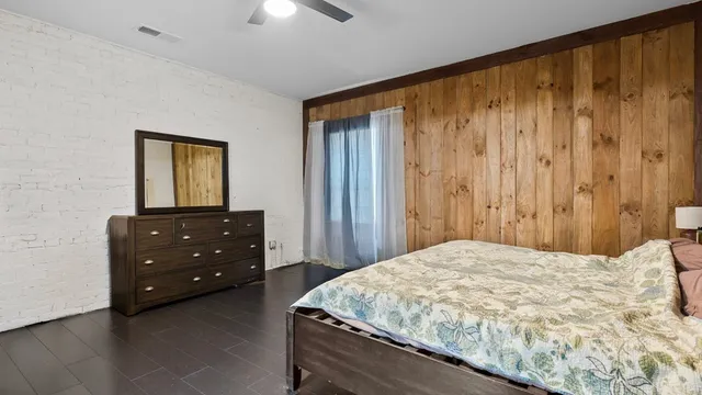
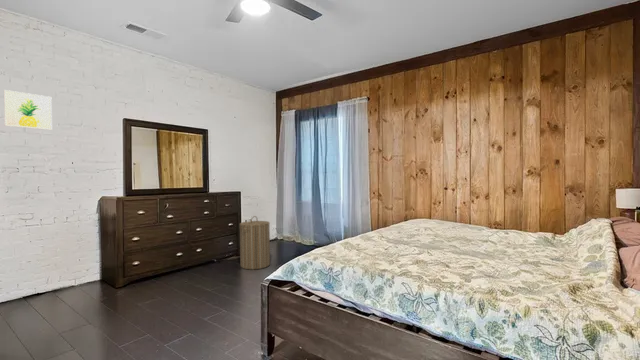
+ wall art [3,89,53,131]
+ laundry hamper [239,215,271,270]
